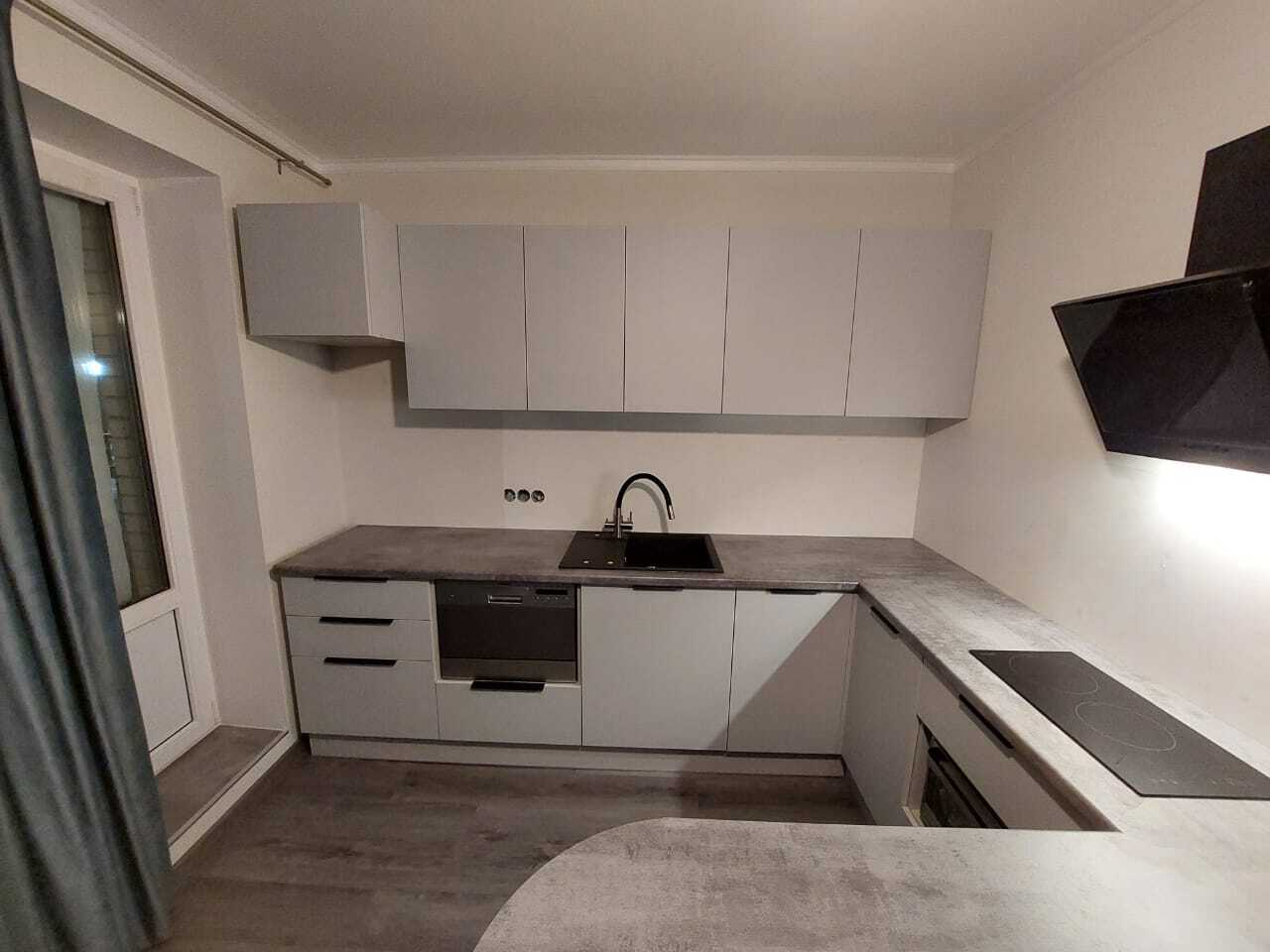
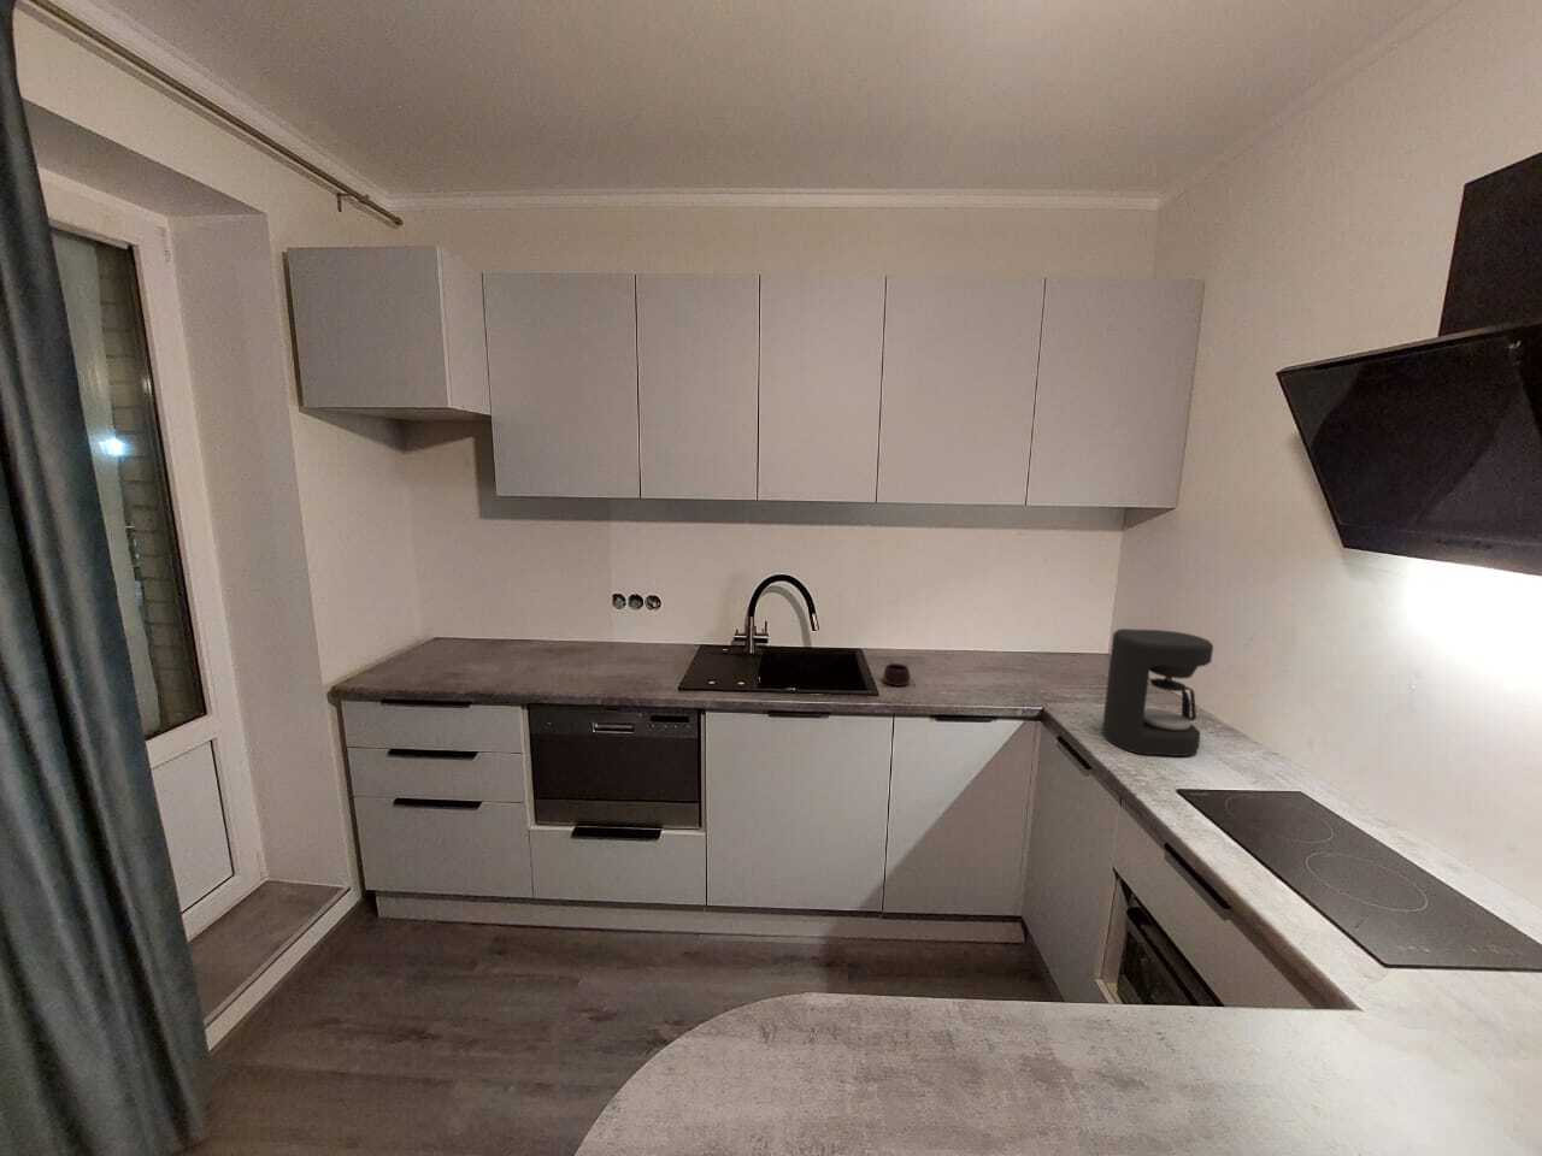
+ mug [881,662,912,687]
+ coffee maker [1101,628,1214,758]
